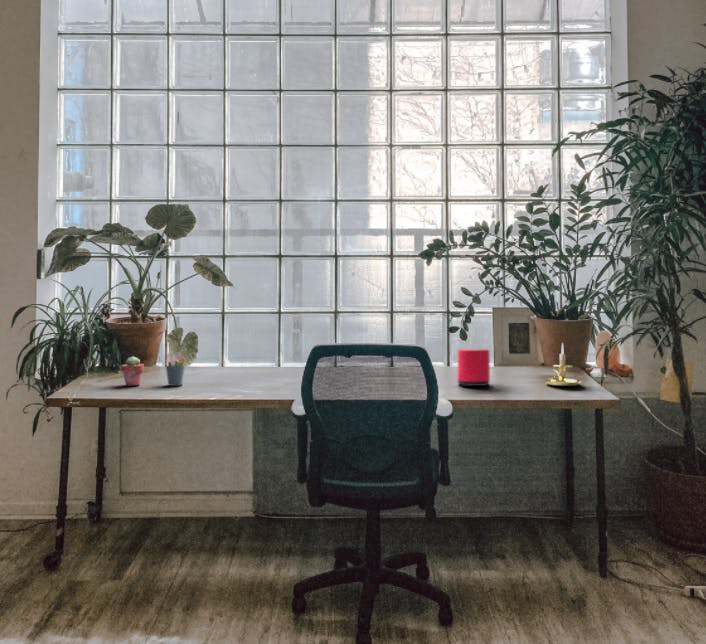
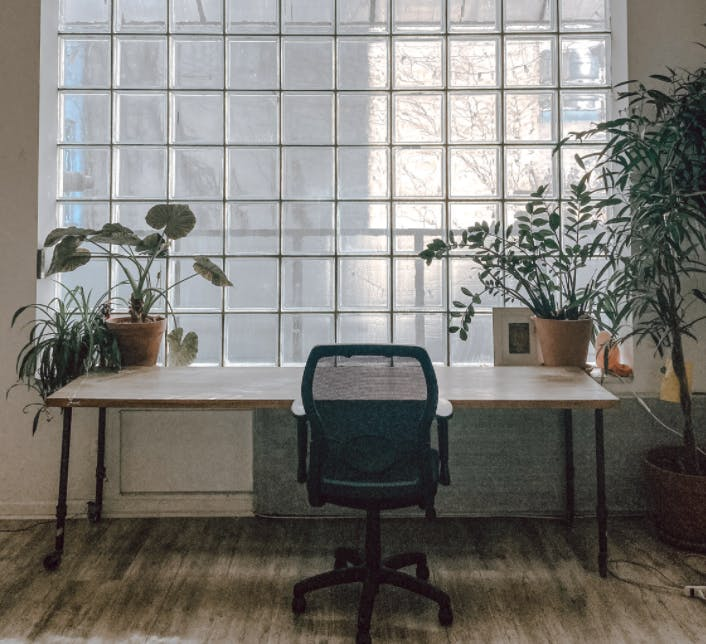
- pen holder [165,354,187,387]
- potted succulent [120,356,145,387]
- speaker [457,348,491,387]
- candle holder [543,342,582,387]
